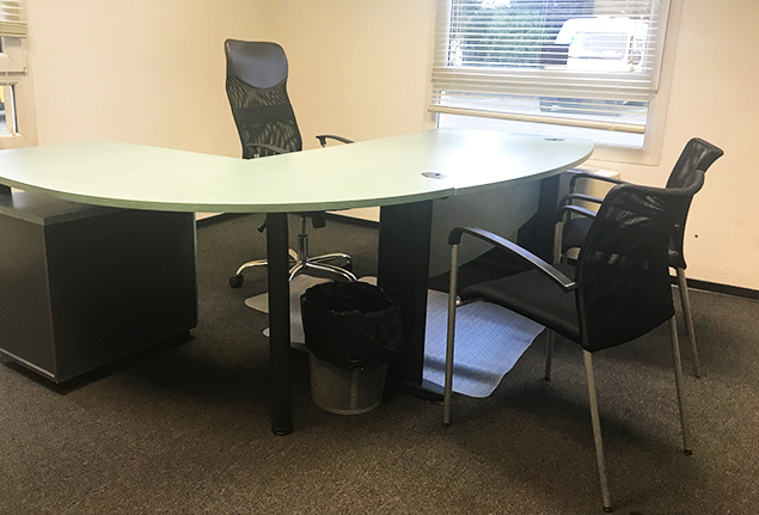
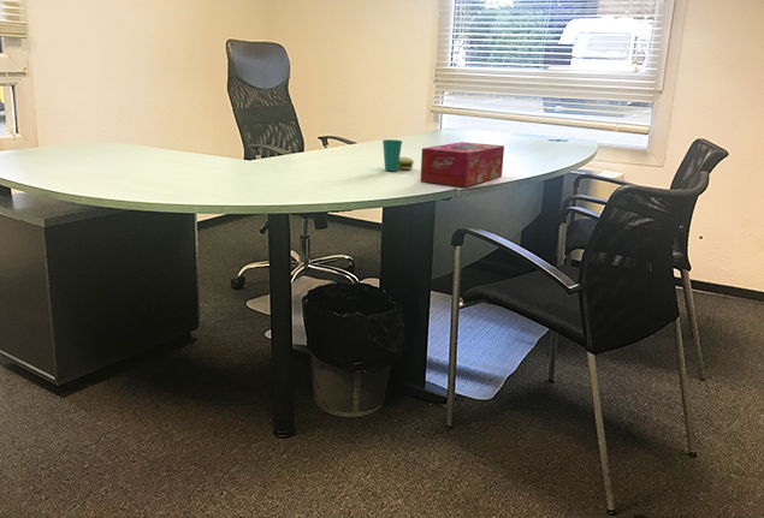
+ cup [381,138,415,172]
+ tissue box [420,141,505,187]
